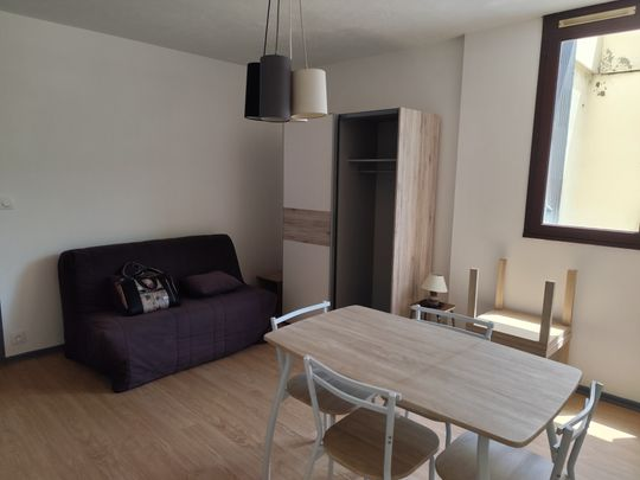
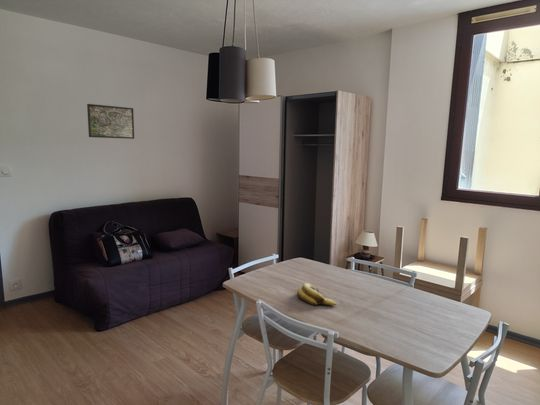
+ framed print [86,103,135,140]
+ banana [296,282,337,306]
